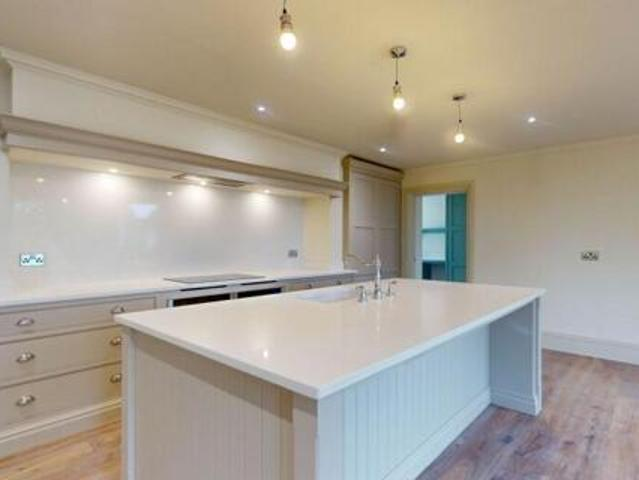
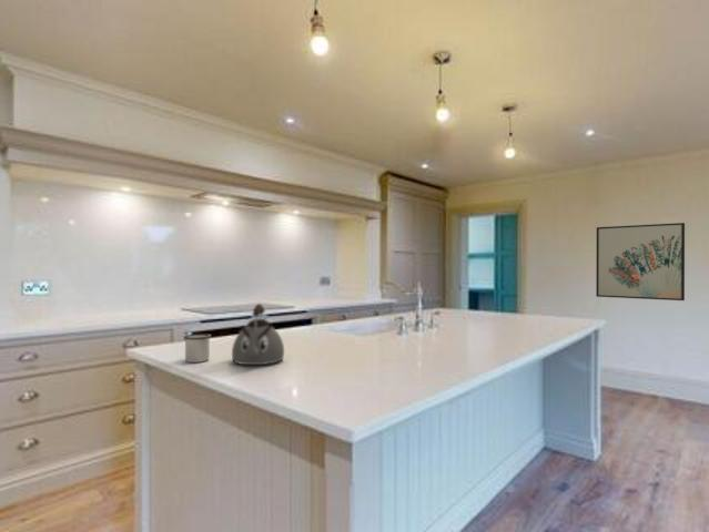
+ kettle [231,303,285,366]
+ wall art [595,222,686,301]
+ mug [182,332,212,364]
